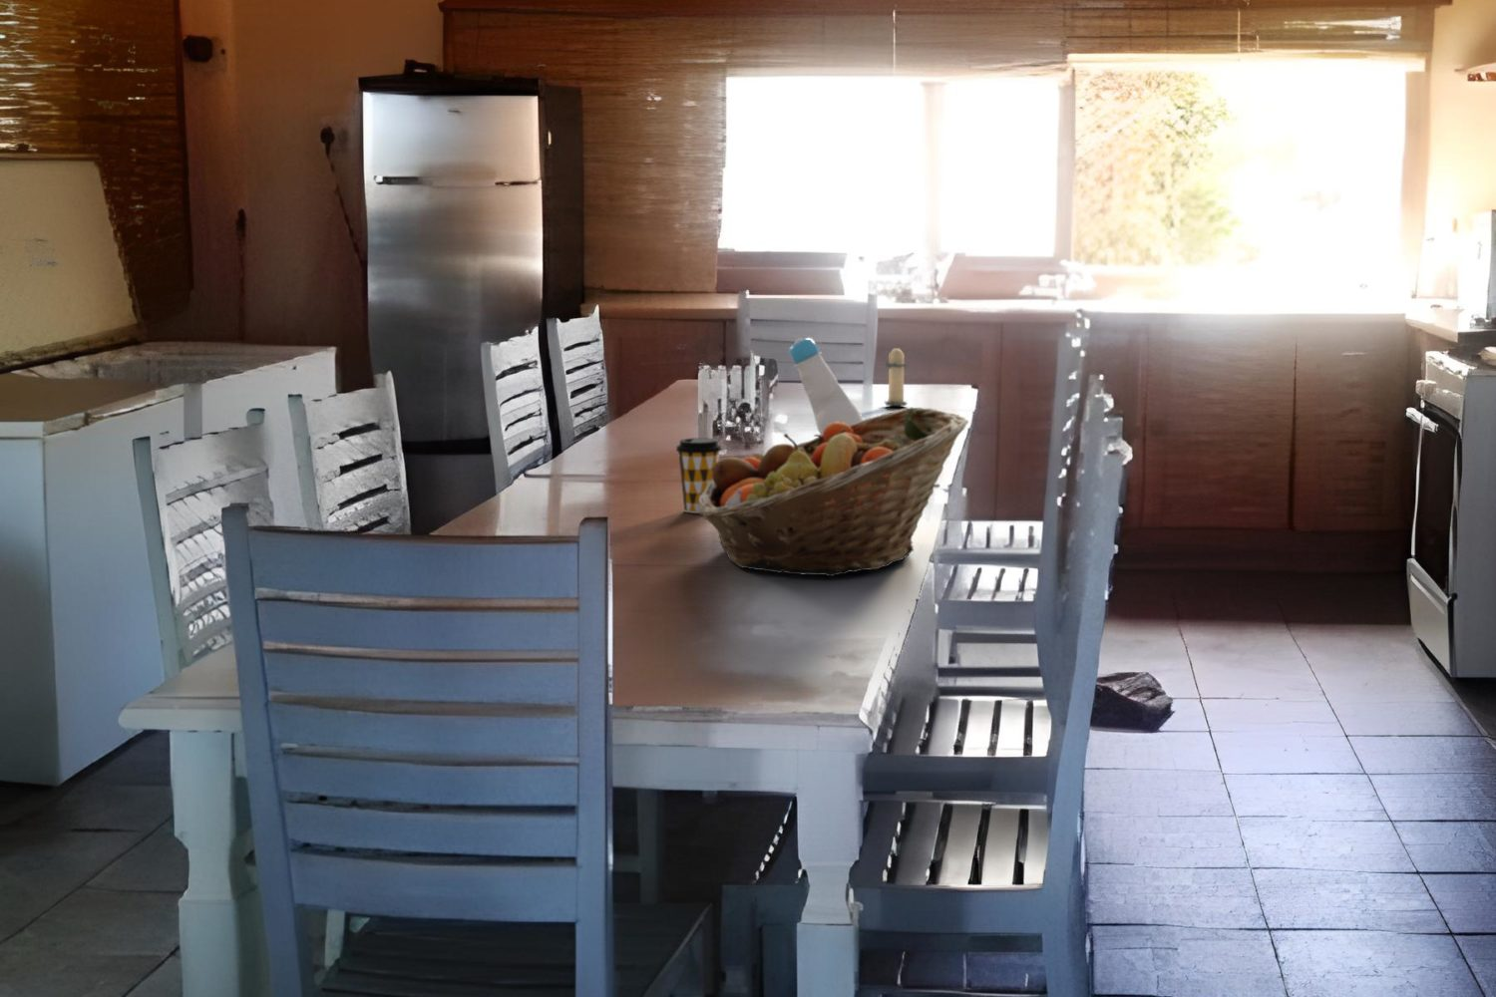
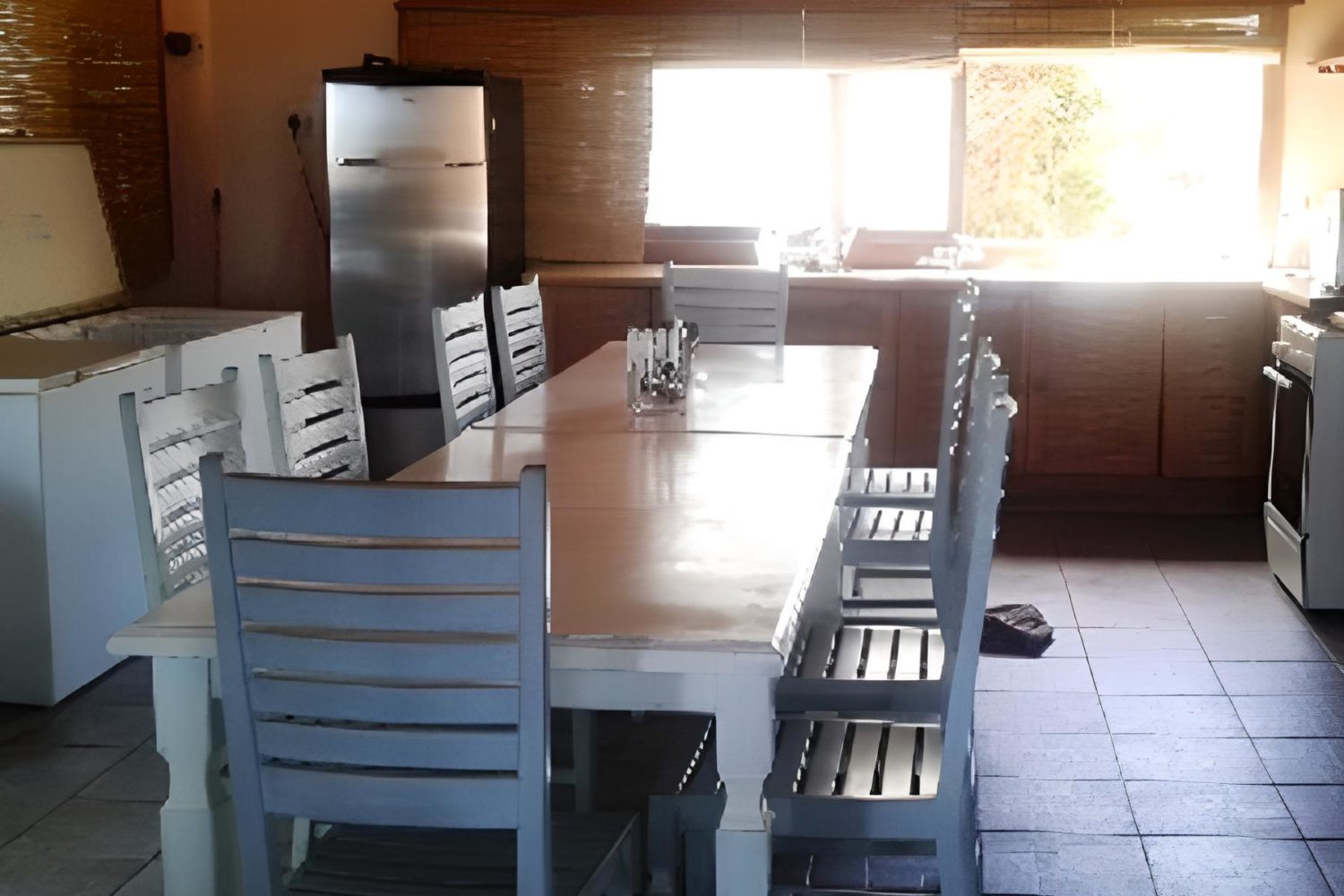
- coffee cup [676,436,724,514]
- fruit basket [698,407,970,578]
- bottle [788,337,864,436]
- candle [883,346,909,407]
